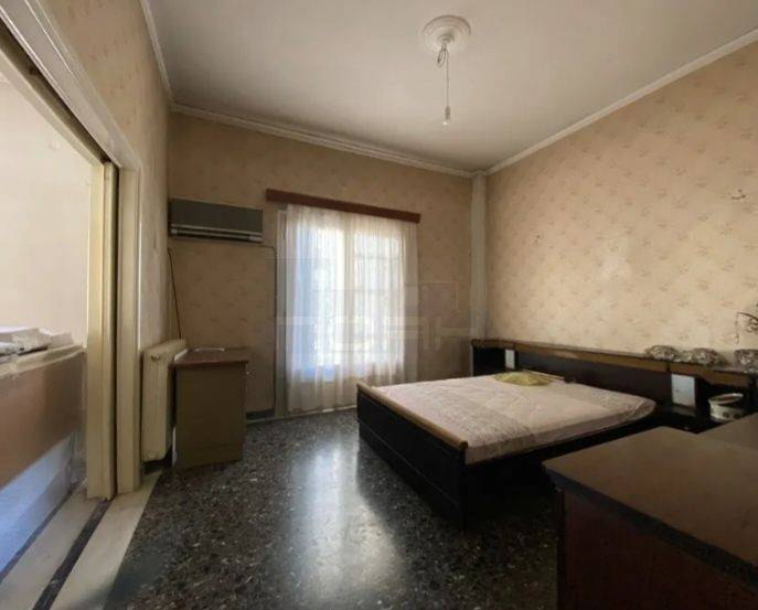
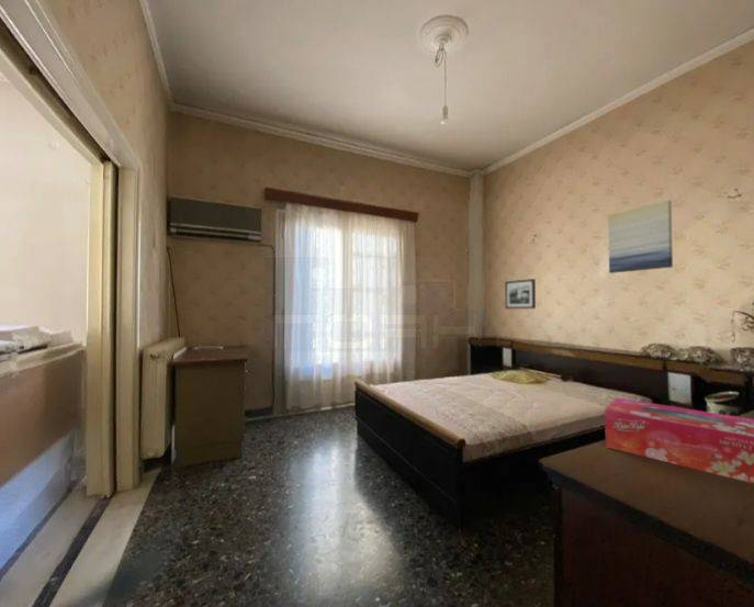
+ wall art [607,200,674,274]
+ picture frame [504,278,537,310]
+ tissue box [604,396,754,484]
